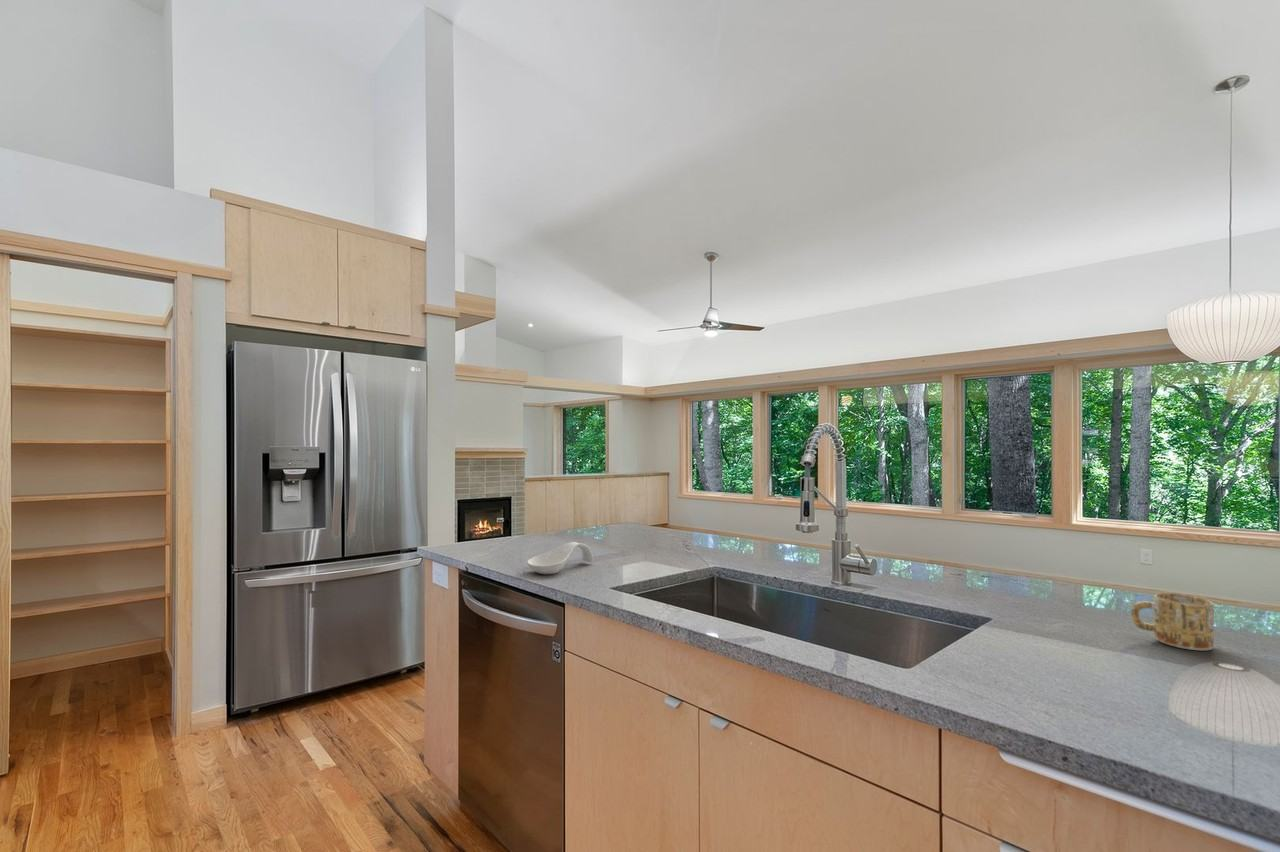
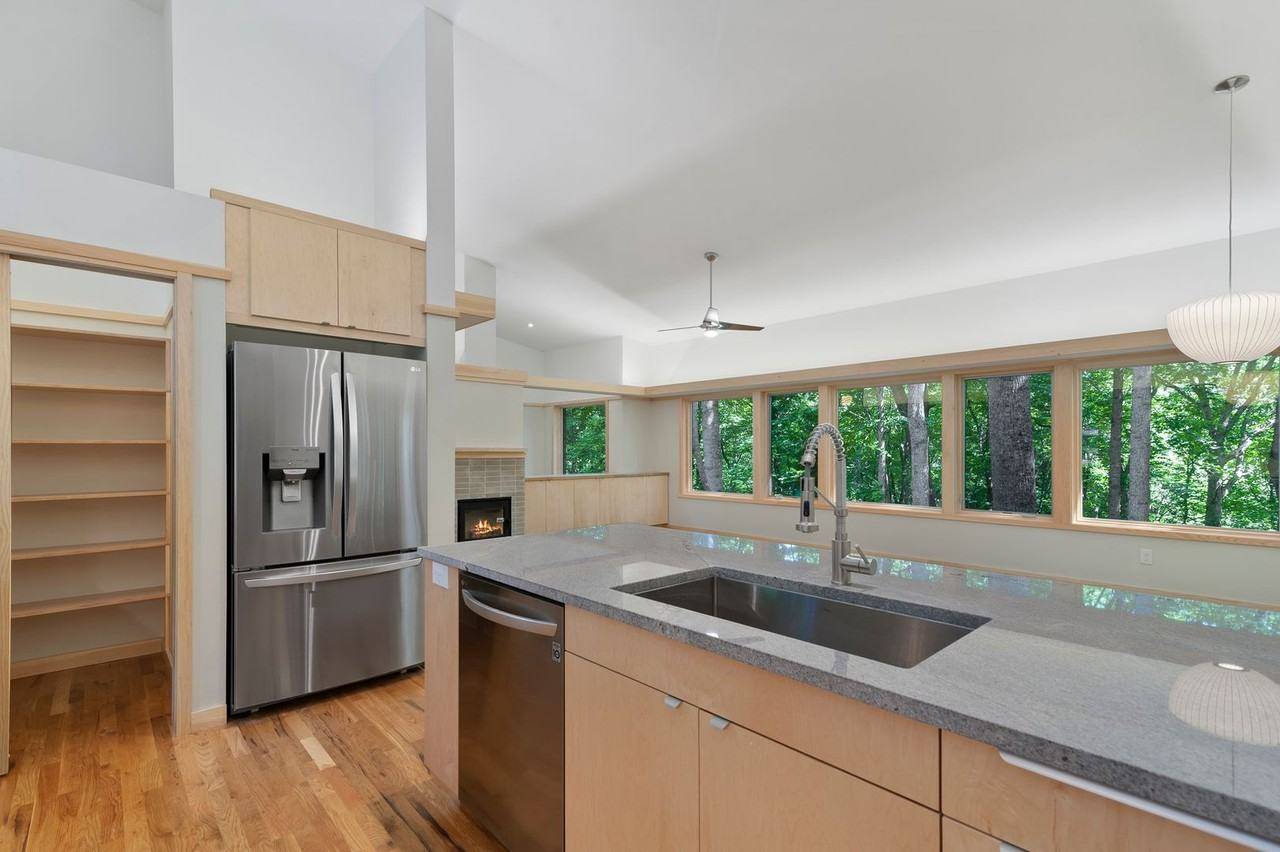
- spoon rest [526,541,595,575]
- mug [1130,592,1215,651]
